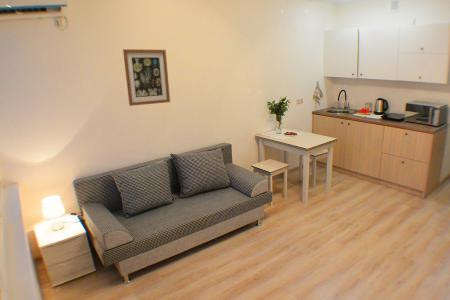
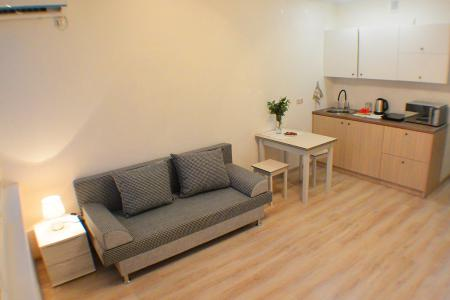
- wall art [122,48,171,107]
